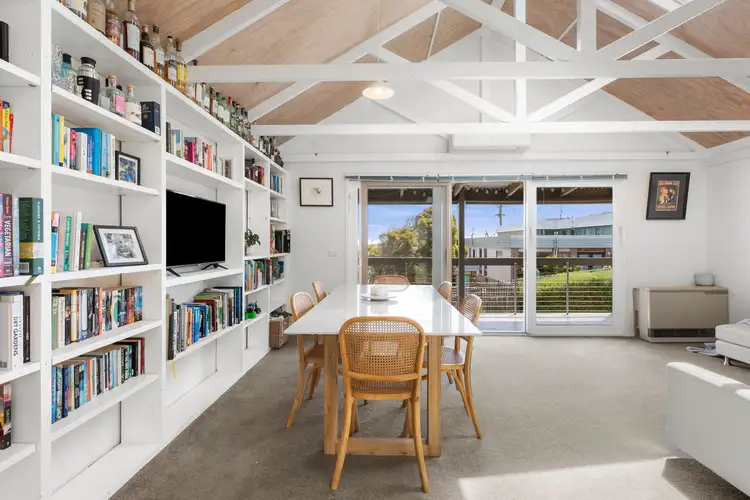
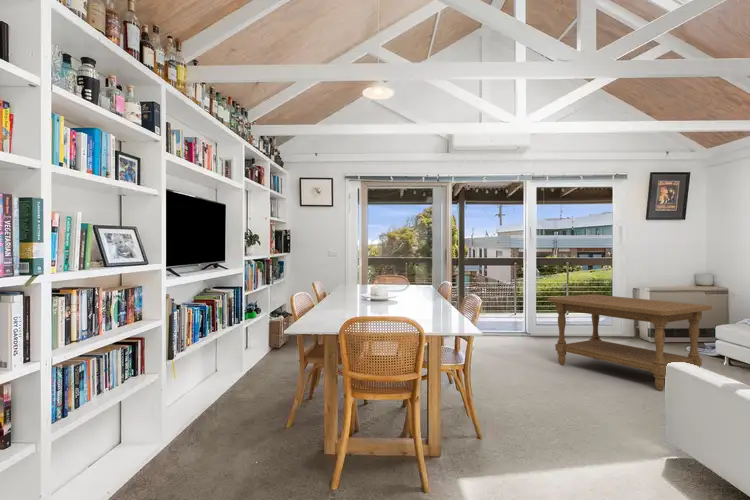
+ coffee table [547,293,713,392]
